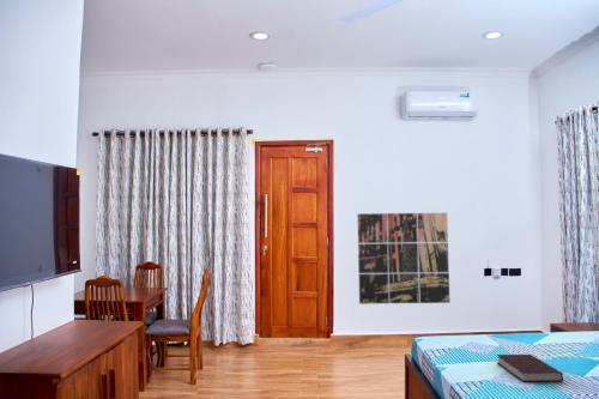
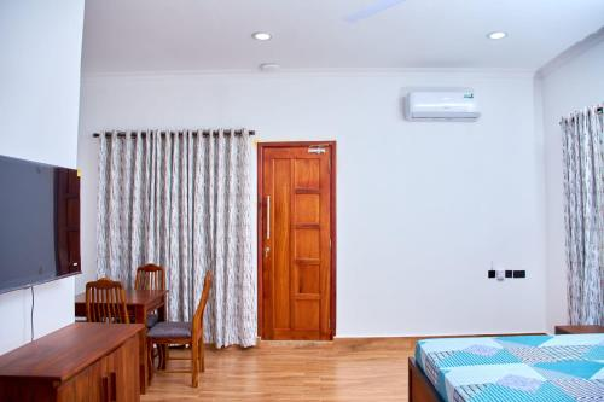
- wall art [357,212,450,306]
- book [496,353,564,383]
